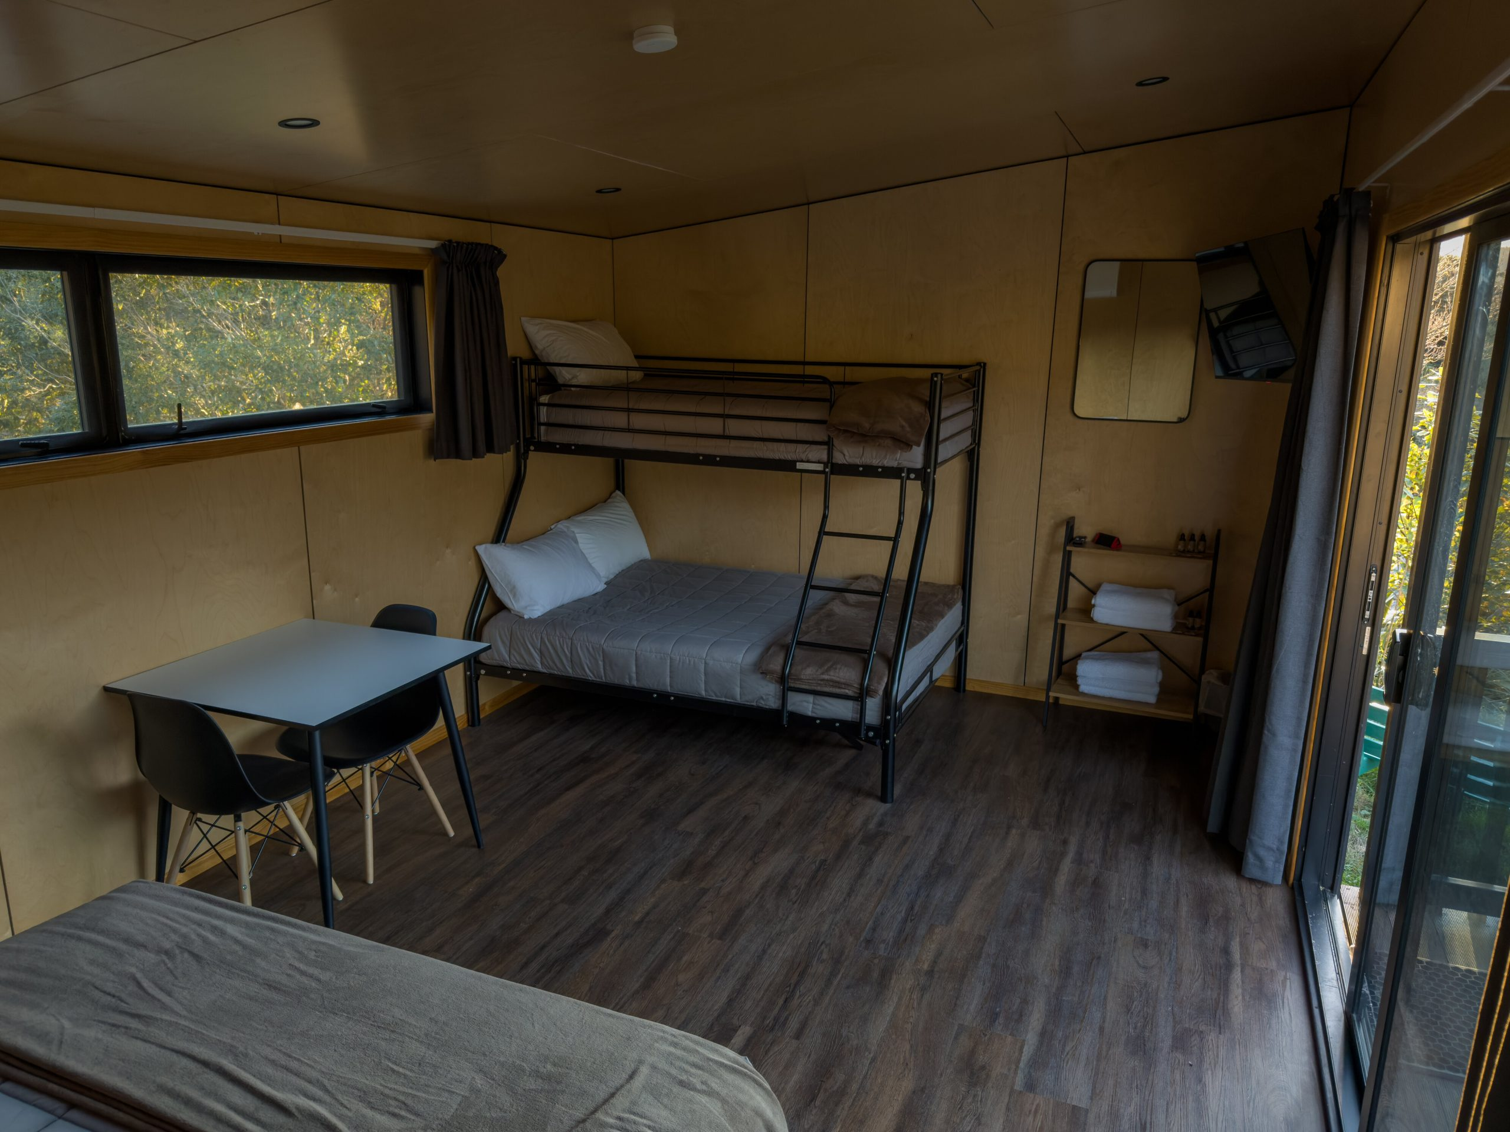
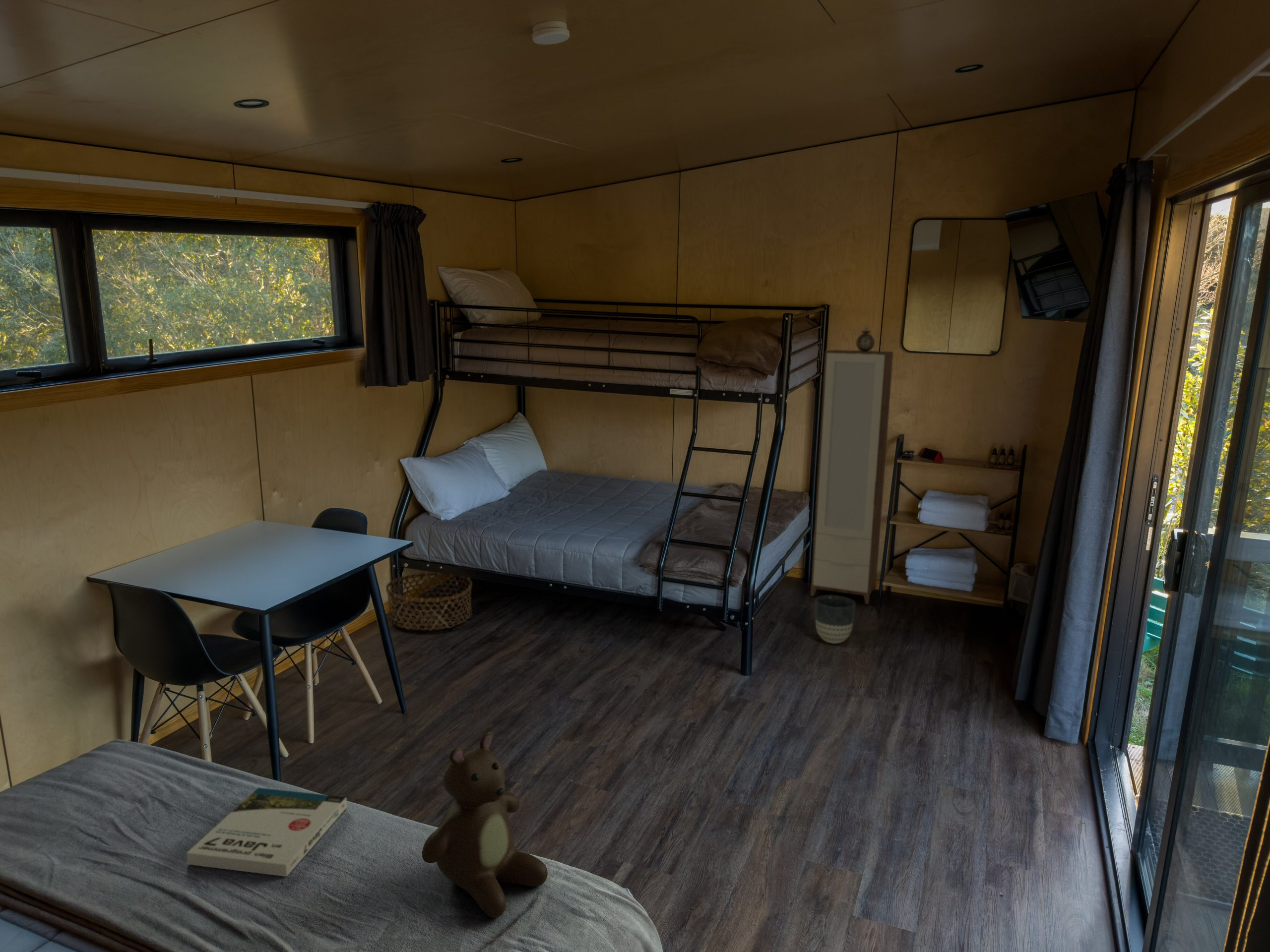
+ planter [815,595,856,644]
+ cabinet [810,350,893,604]
+ book [186,787,347,877]
+ basket [385,572,473,631]
+ alarm clock [856,324,875,352]
+ teddy bear [422,731,548,918]
